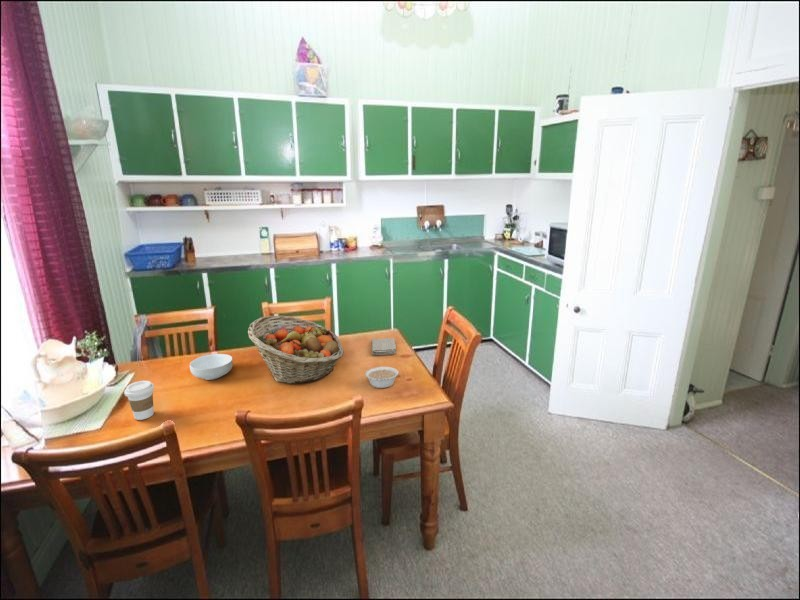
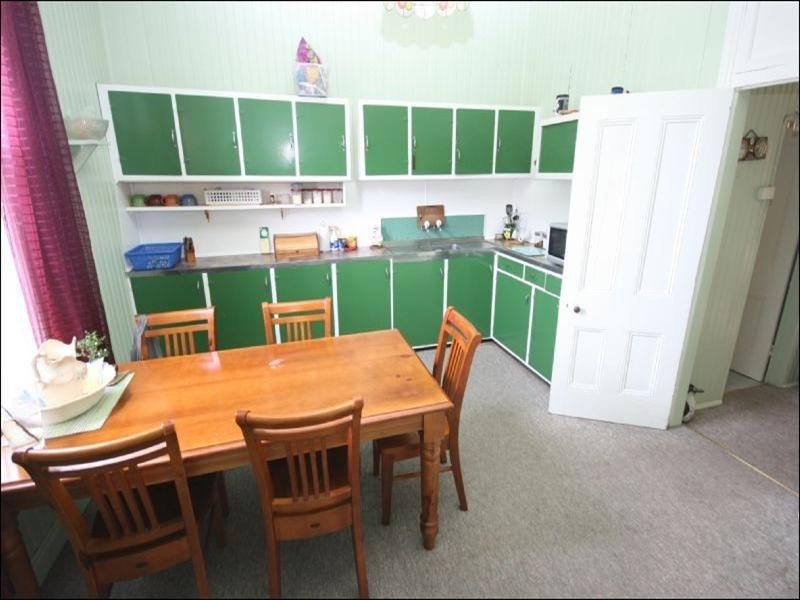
- coffee cup [123,380,155,421]
- legume [364,366,405,389]
- washcloth [371,337,397,356]
- fruit basket [247,314,344,385]
- cereal bowl [189,353,234,381]
